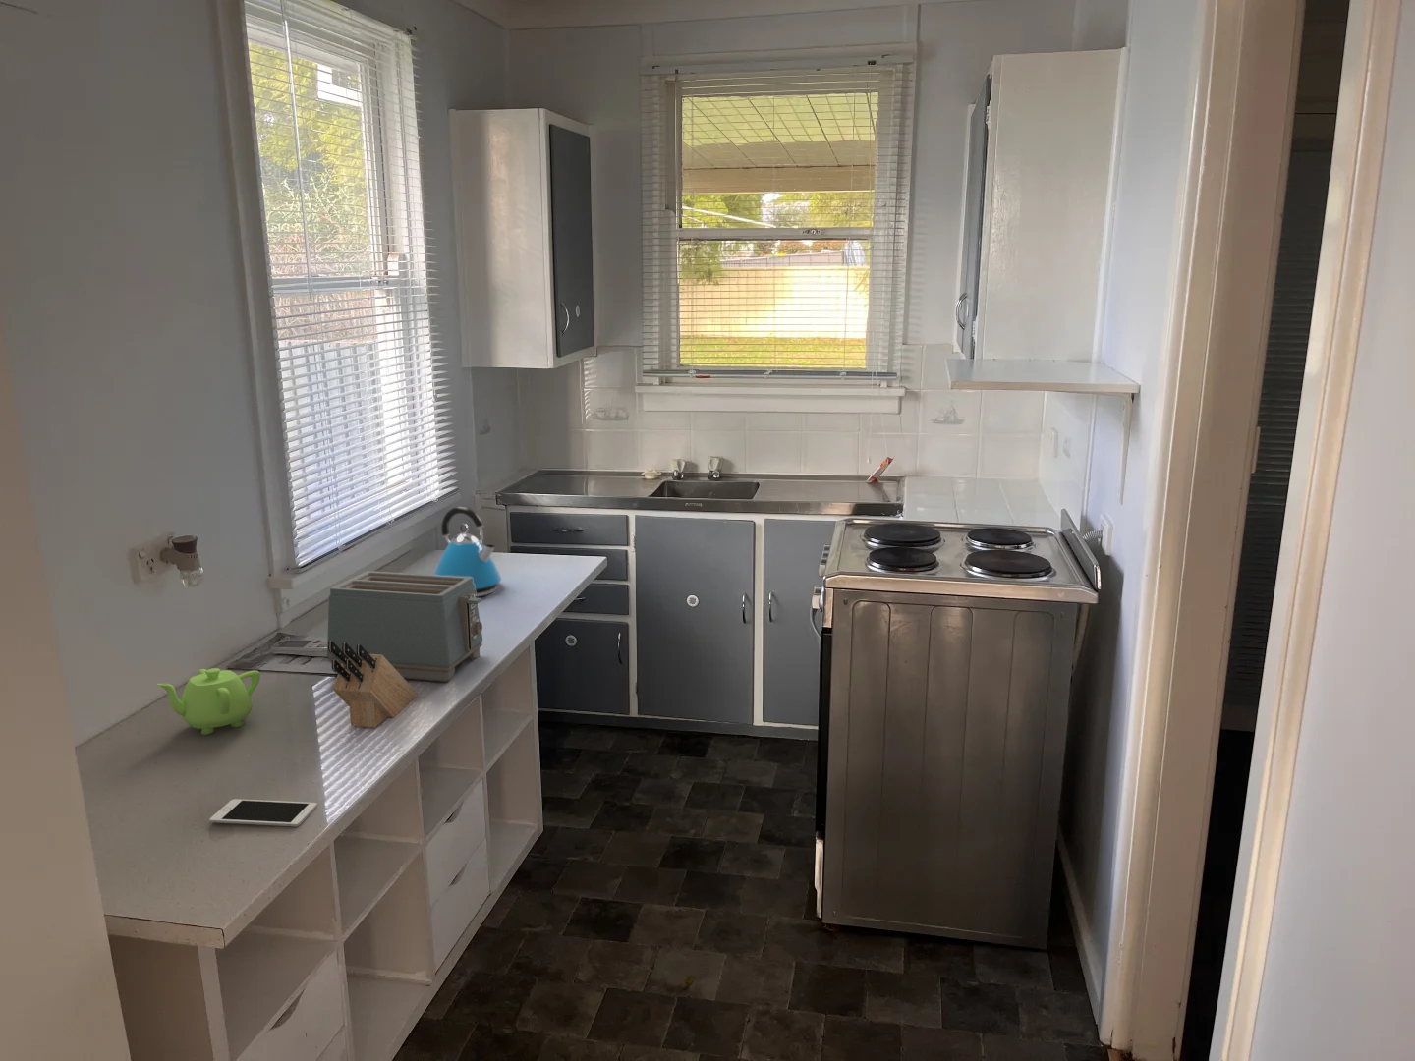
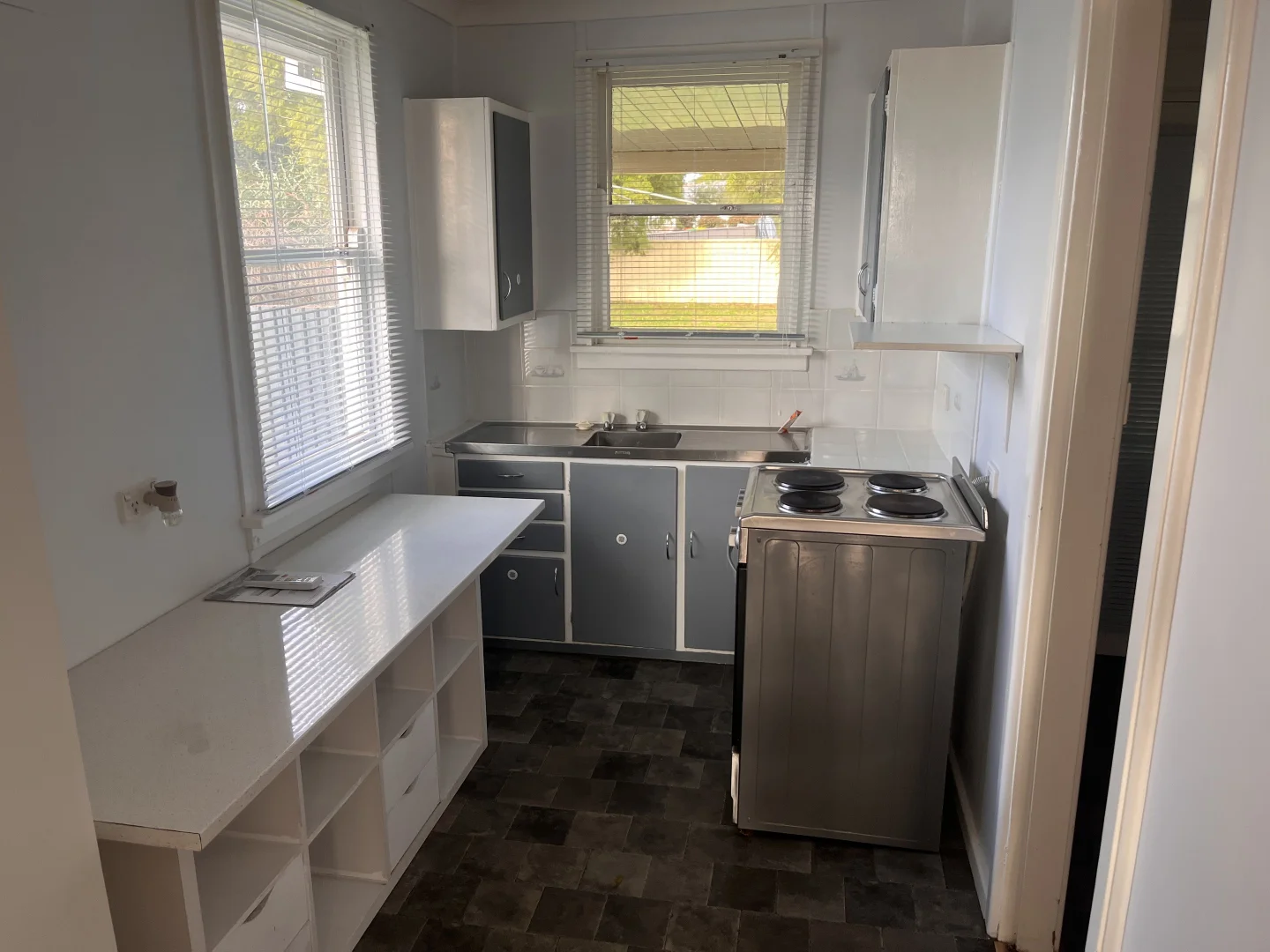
- knife block [329,641,419,729]
- teapot [156,668,262,736]
- toaster [326,570,484,683]
- kettle [433,505,502,598]
- cell phone [208,798,319,828]
